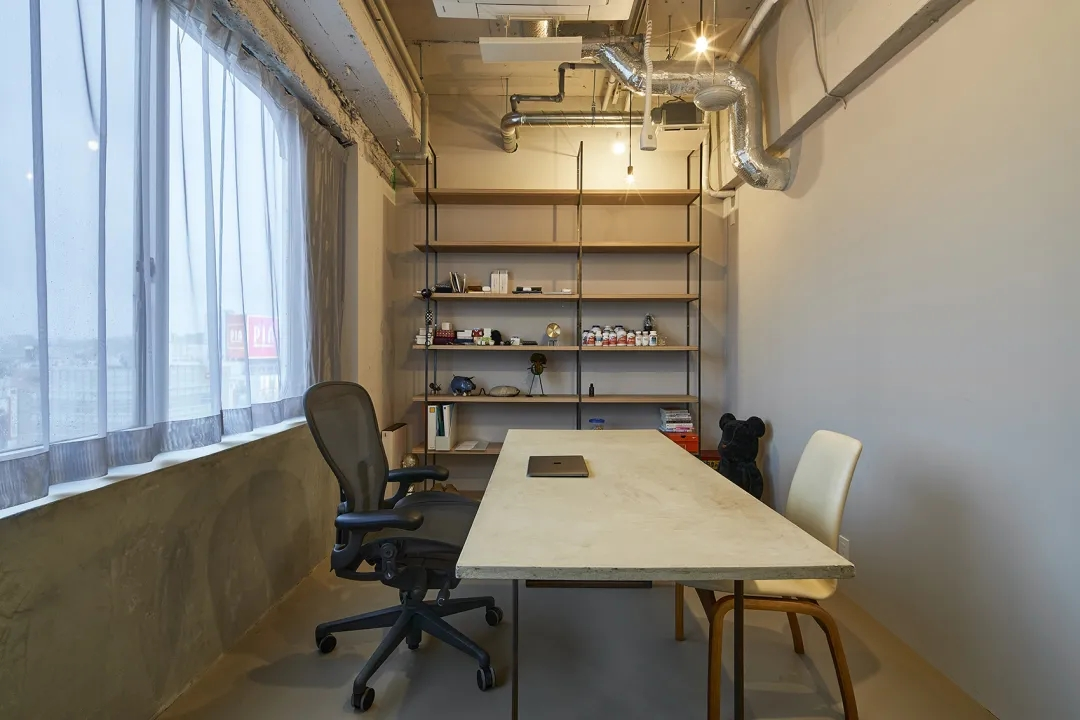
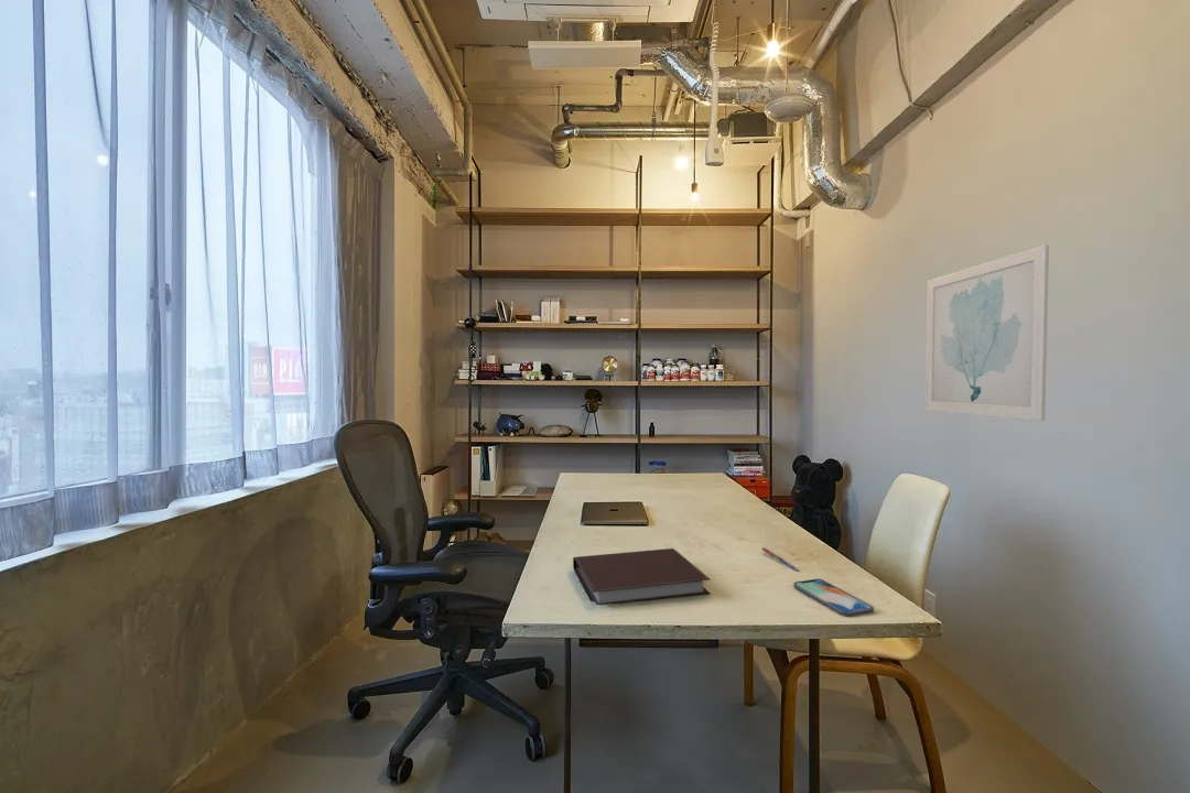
+ pen [761,546,800,572]
+ smartphone [793,578,875,617]
+ wall art [924,243,1050,422]
+ notebook [572,547,712,606]
